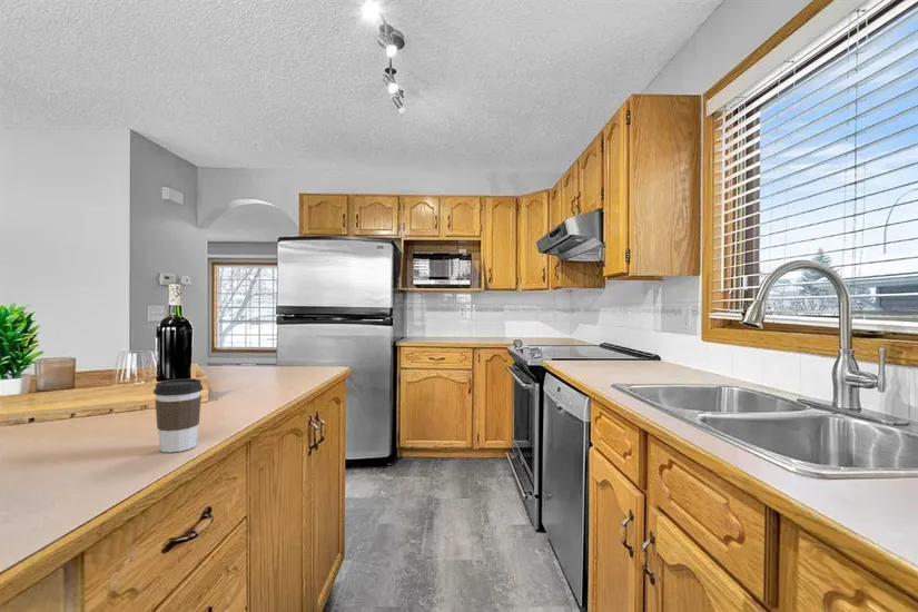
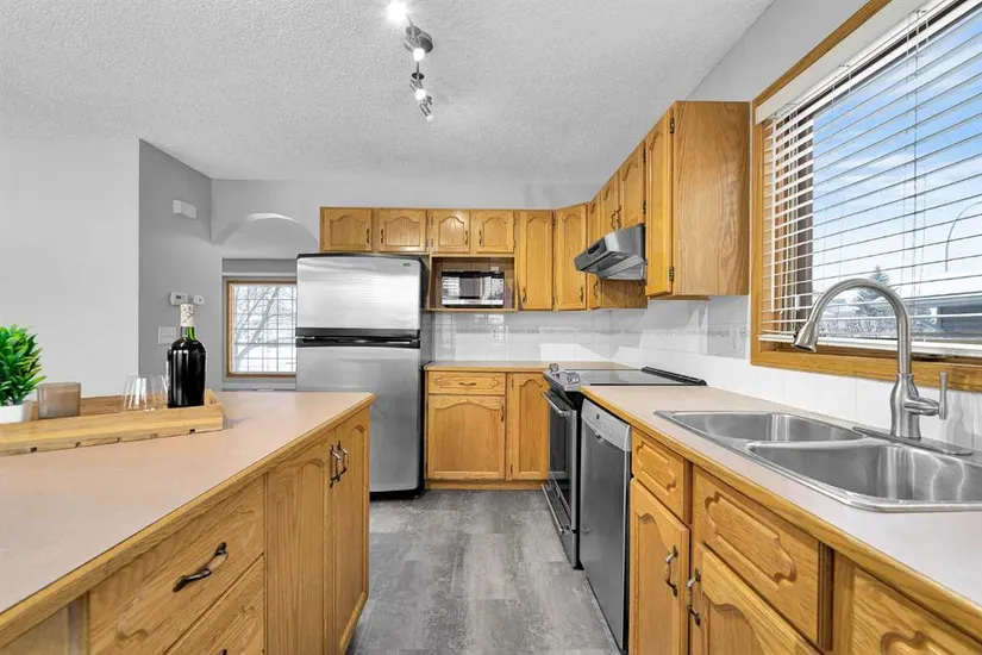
- coffee cup [152,377,204,453]
